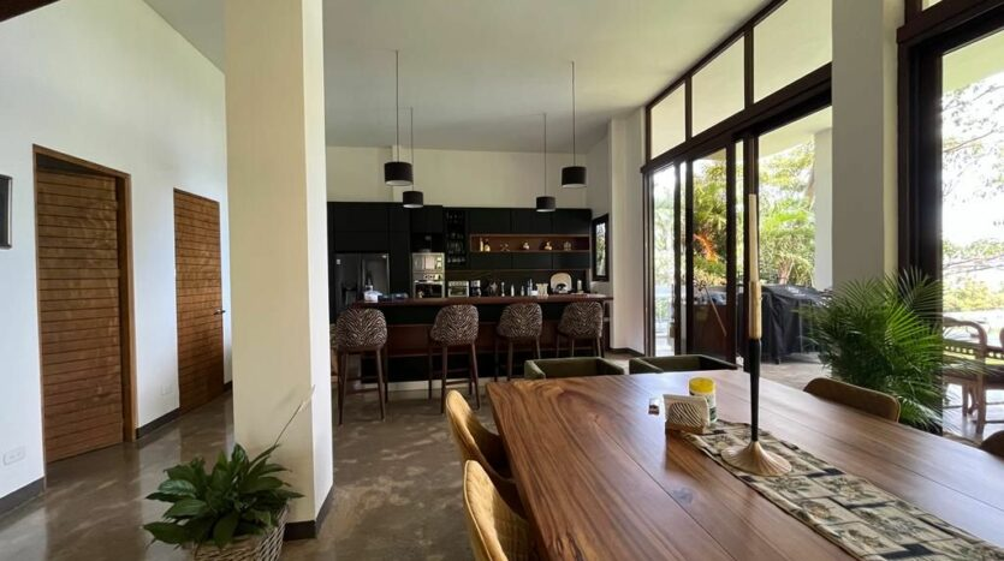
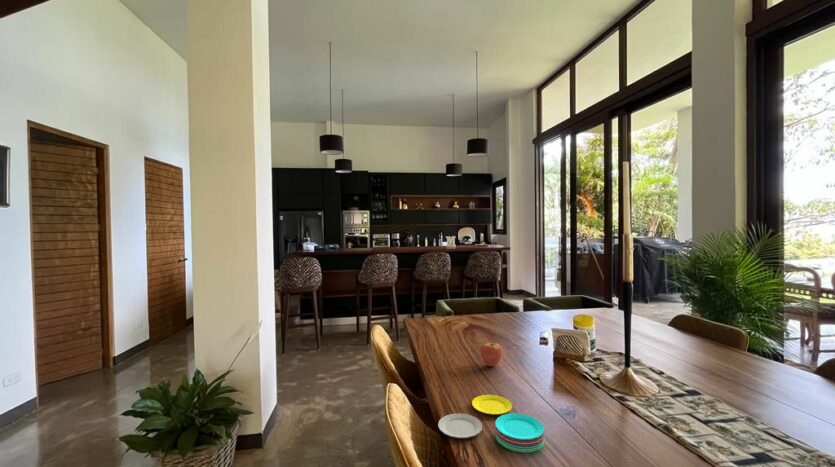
+ fruit [479,338,503,367]
+ plate [437,394,545,453]
